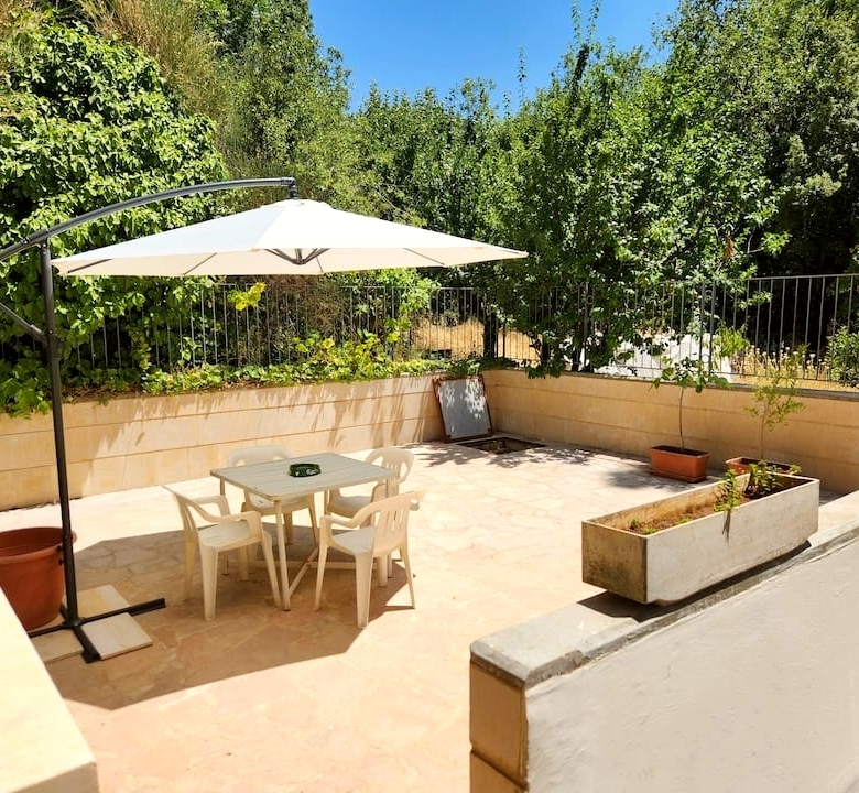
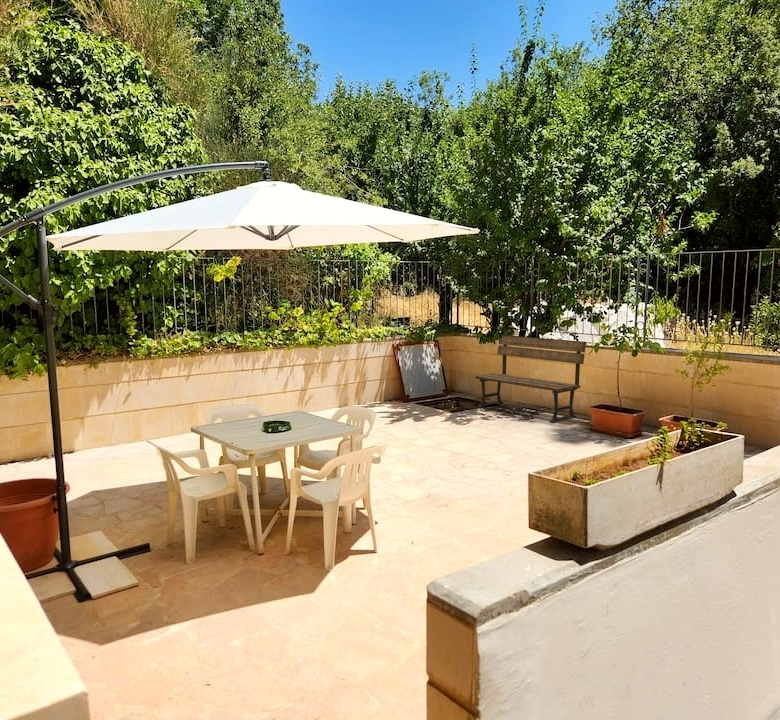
+ bench [474,334,587,424]
